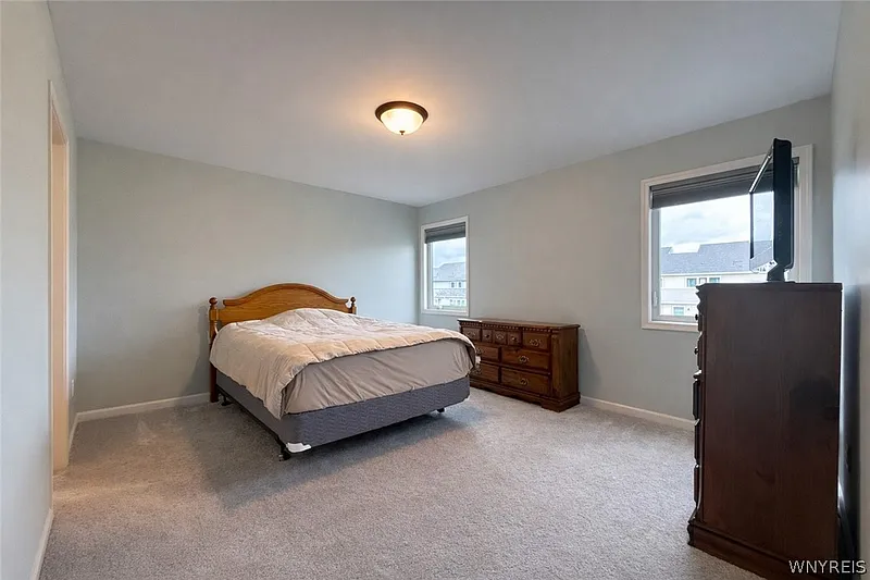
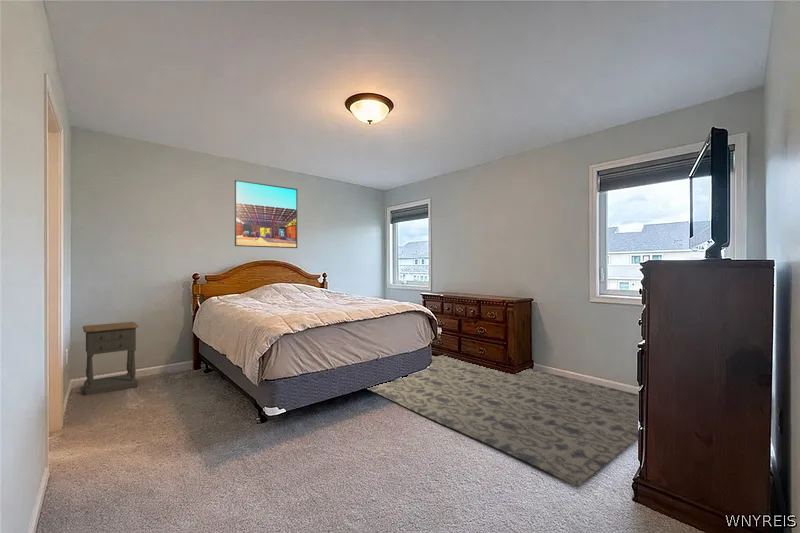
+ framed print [234,179,298,249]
+ nightstand [82,321,140,396]
+ rug [366,354,639,488]
